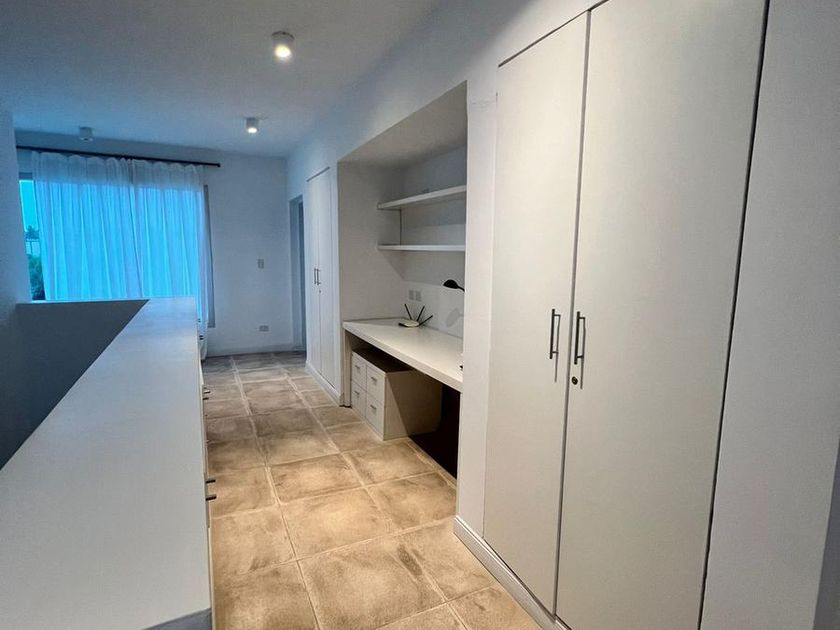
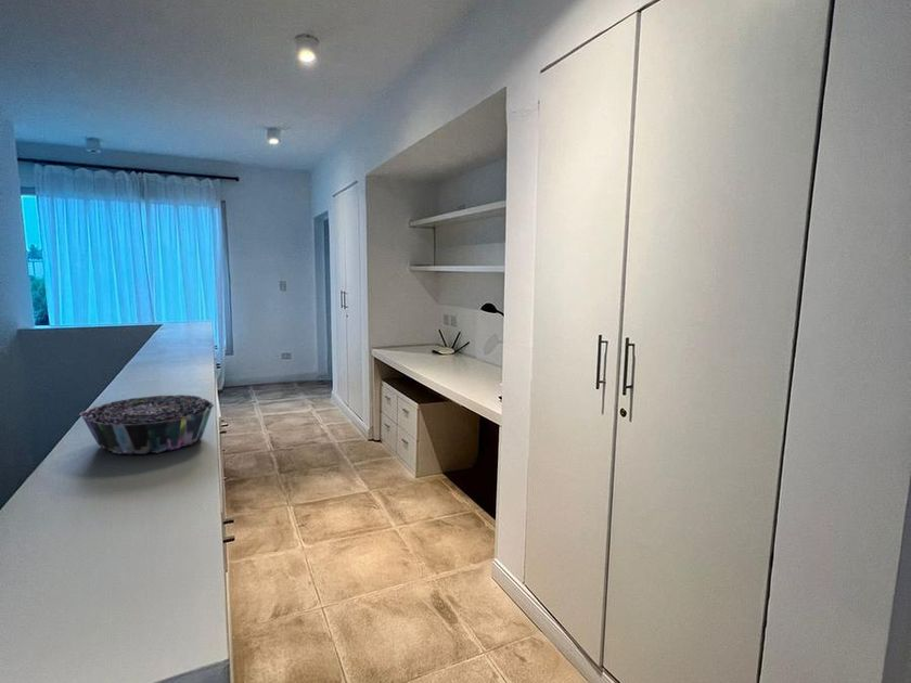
+ decorative bowl [78,394,215,455]
